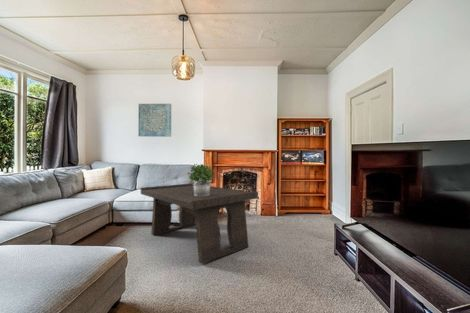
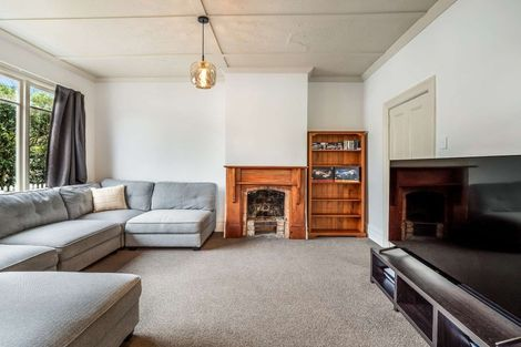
- coffee table [140,182,259,265]
- potted plant [187,163,215,196]
- wall art [137,103,172,138]
